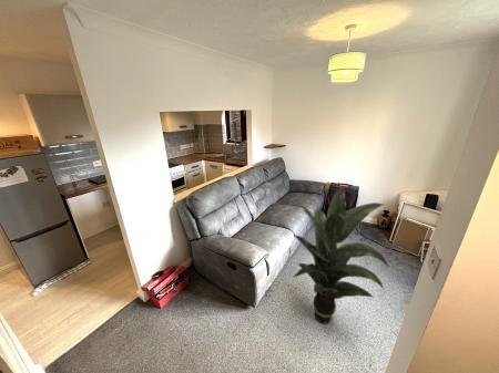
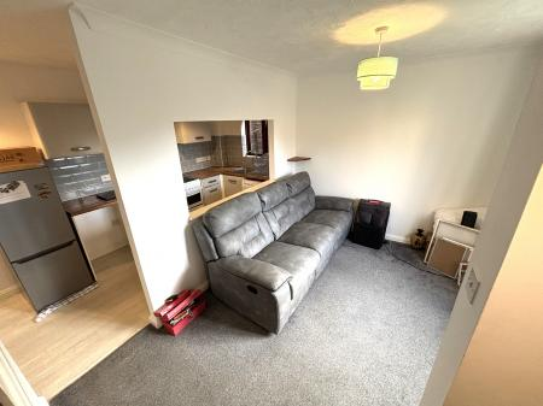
- indoor plant [292,186,390,325]
